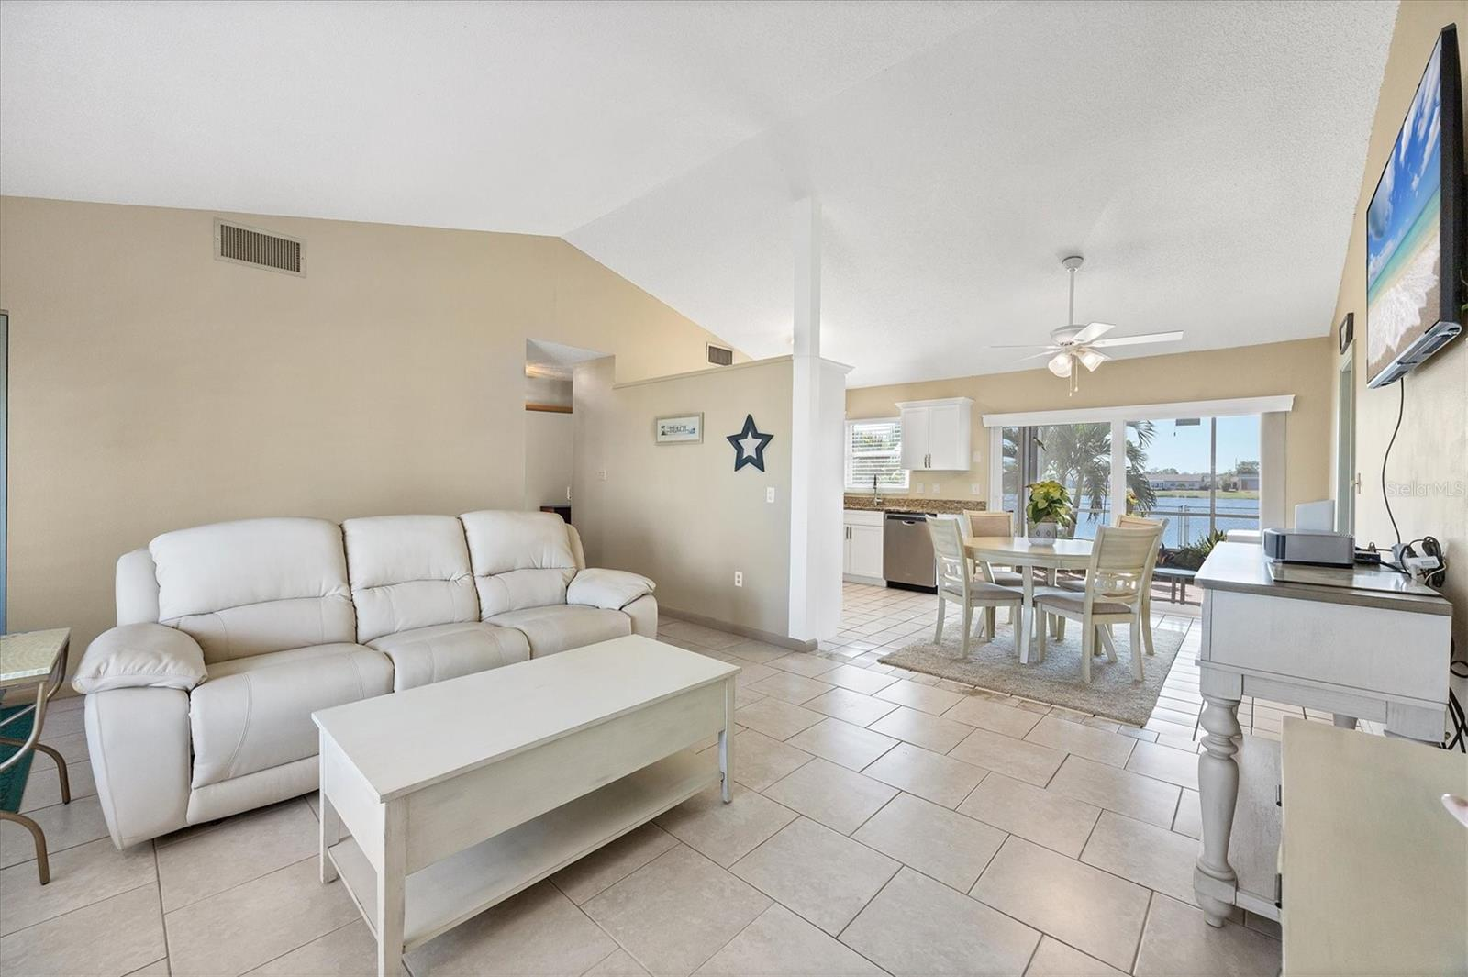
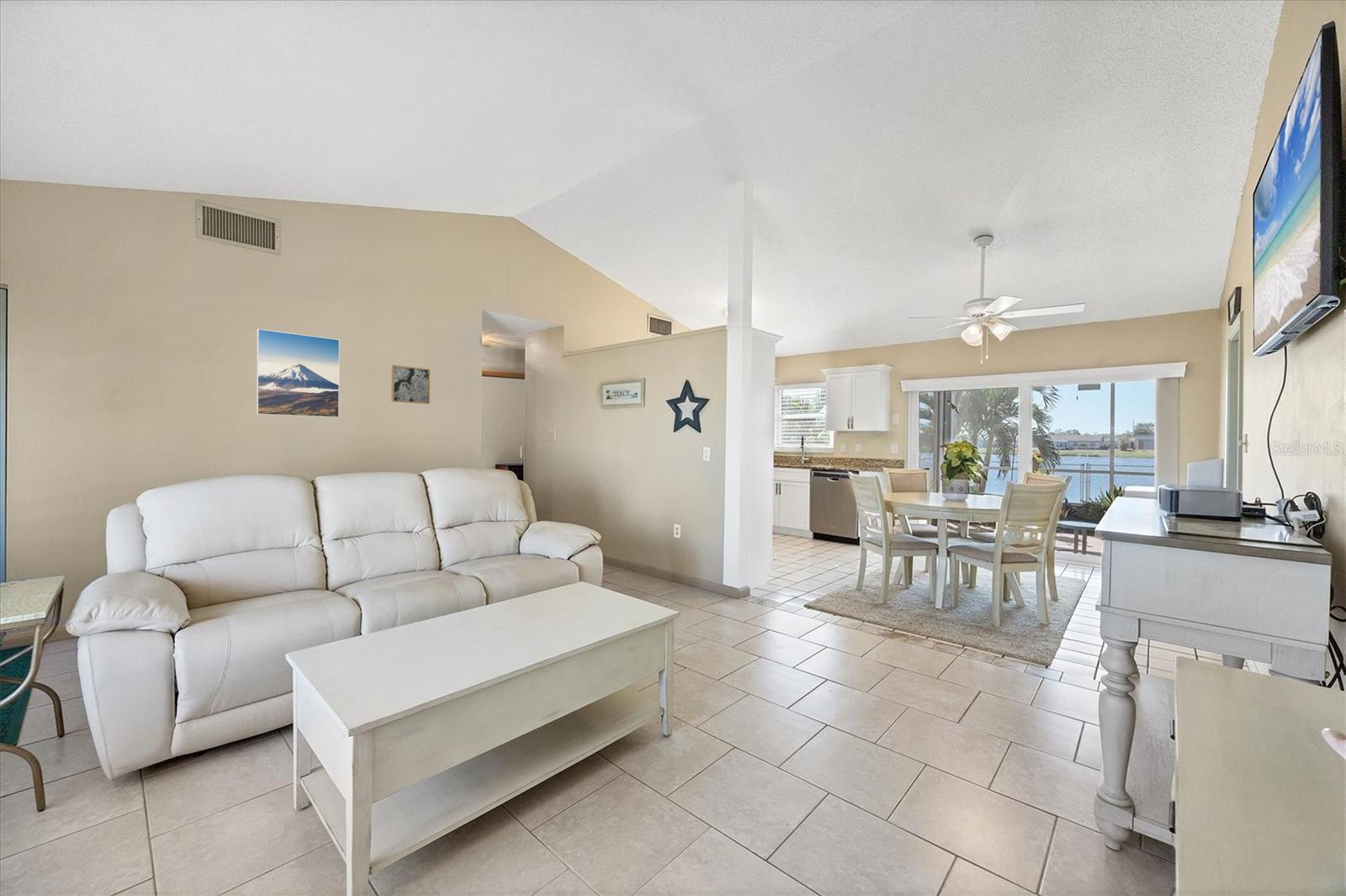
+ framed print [256,328,341,418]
+ wall art [390,364,431,405]
